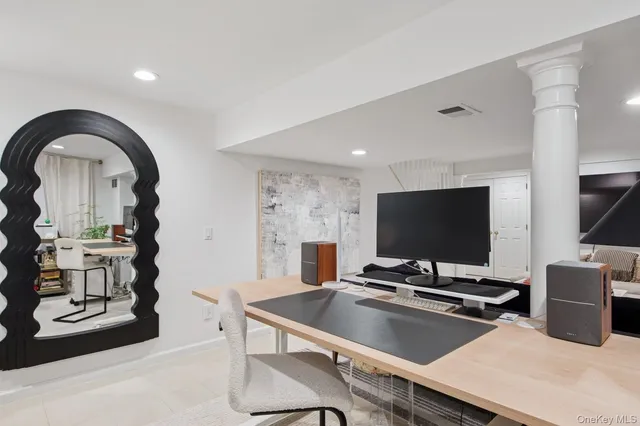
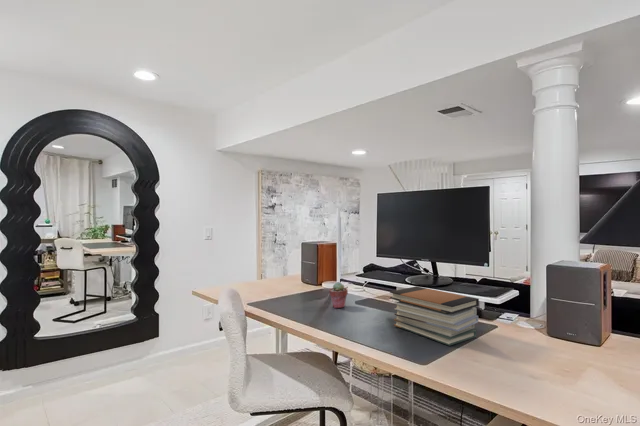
+ book stack [389,285,480,347]
+ potted succulent [328,281,349,309]
